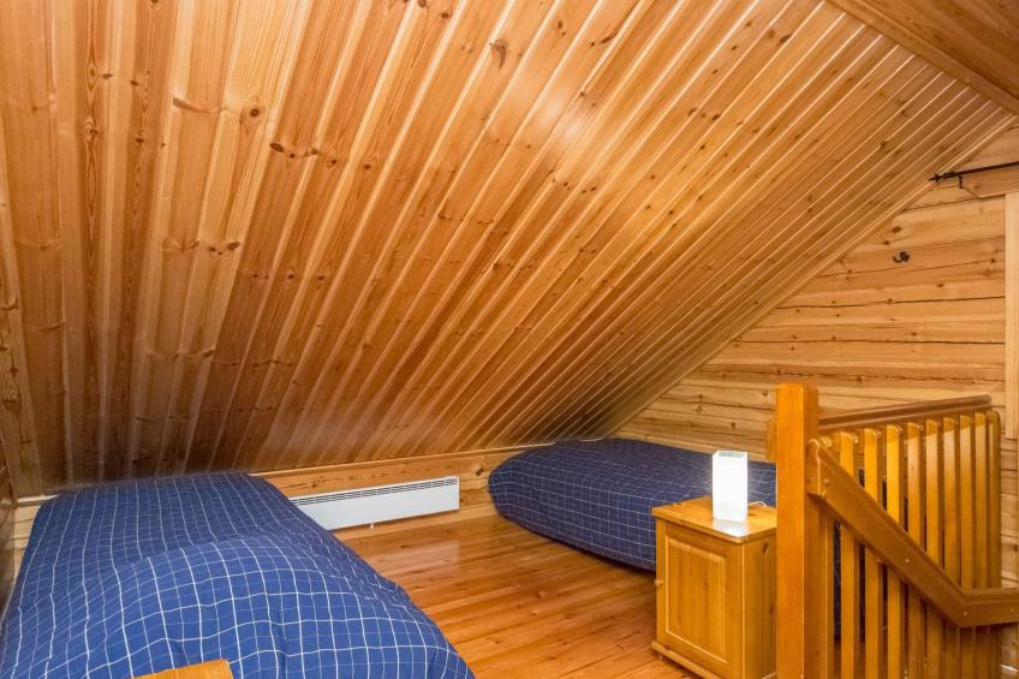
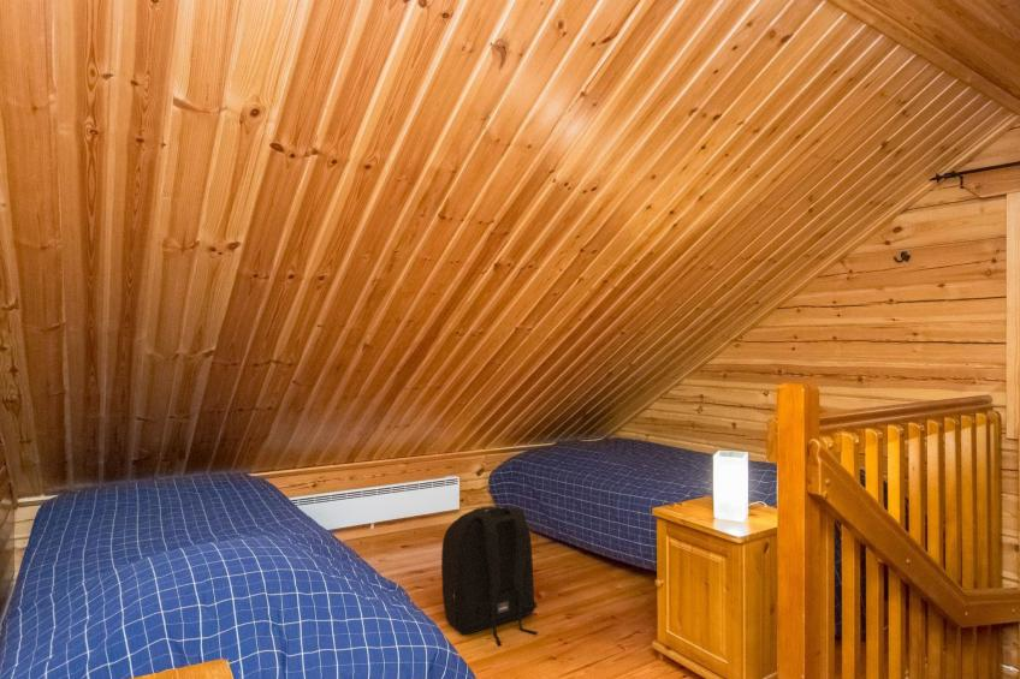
+ backpack [440,505,539,648]
